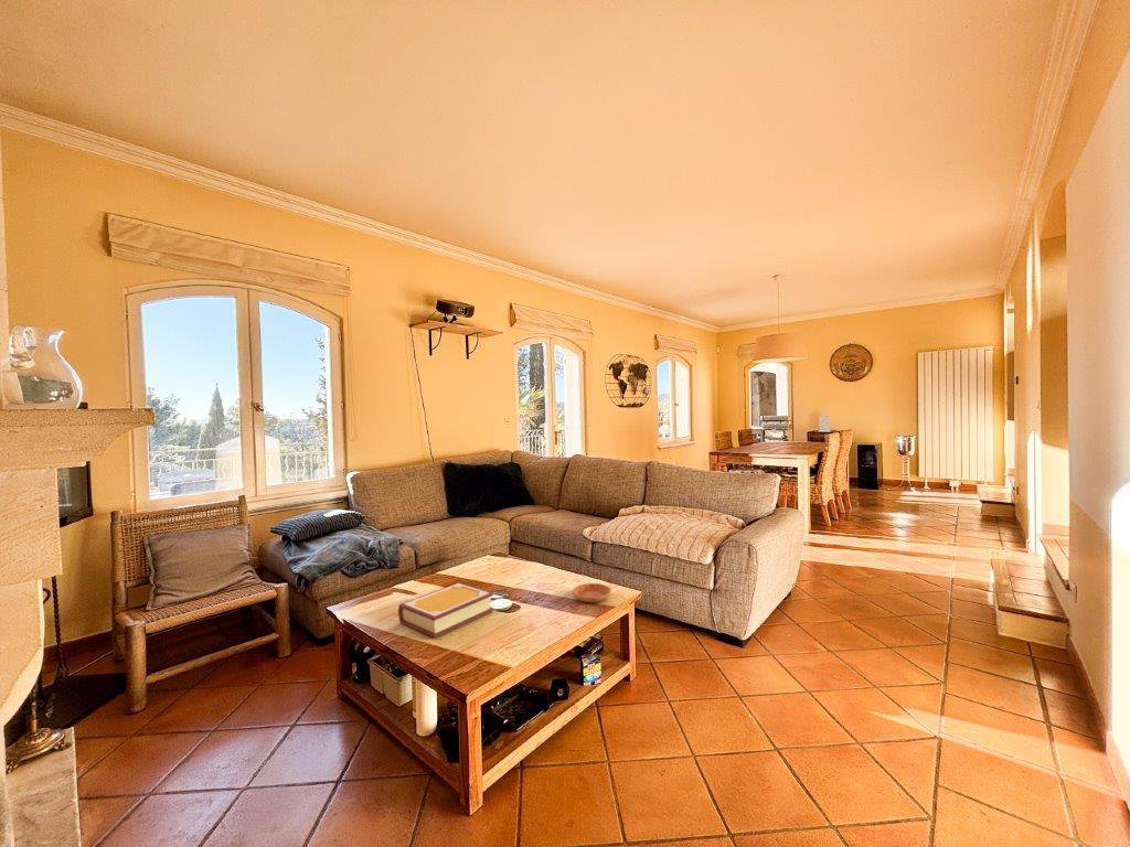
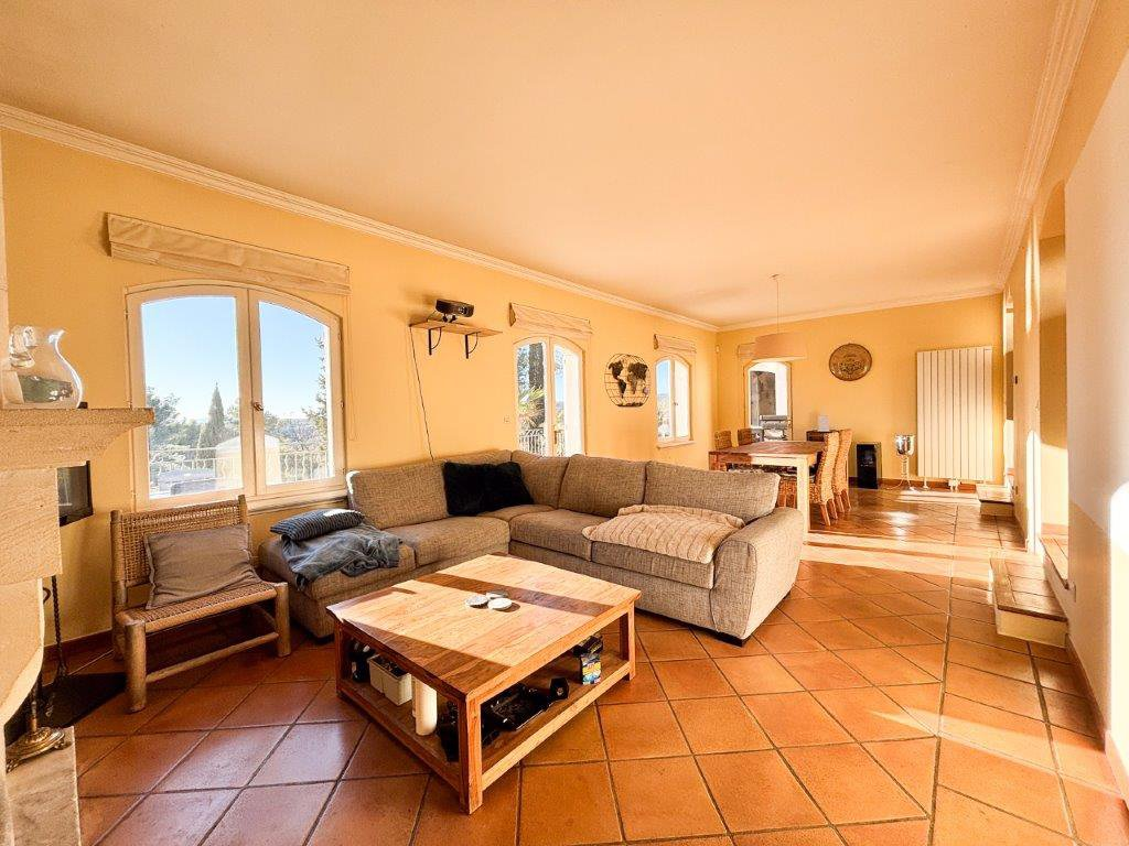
- saucer [572,582,612,603]
- book [397,581,494,639]
